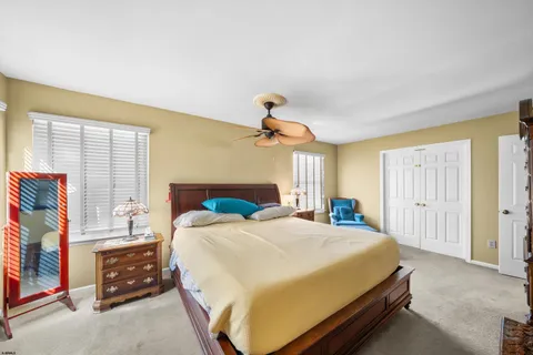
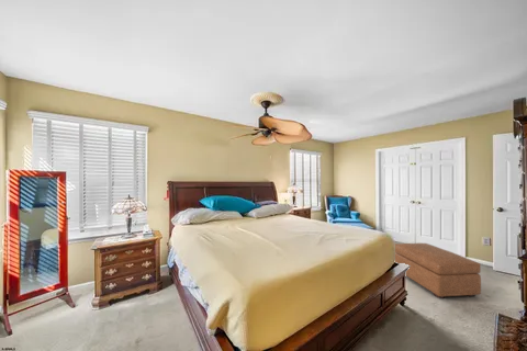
+ ottoman [394,242,482,299]
